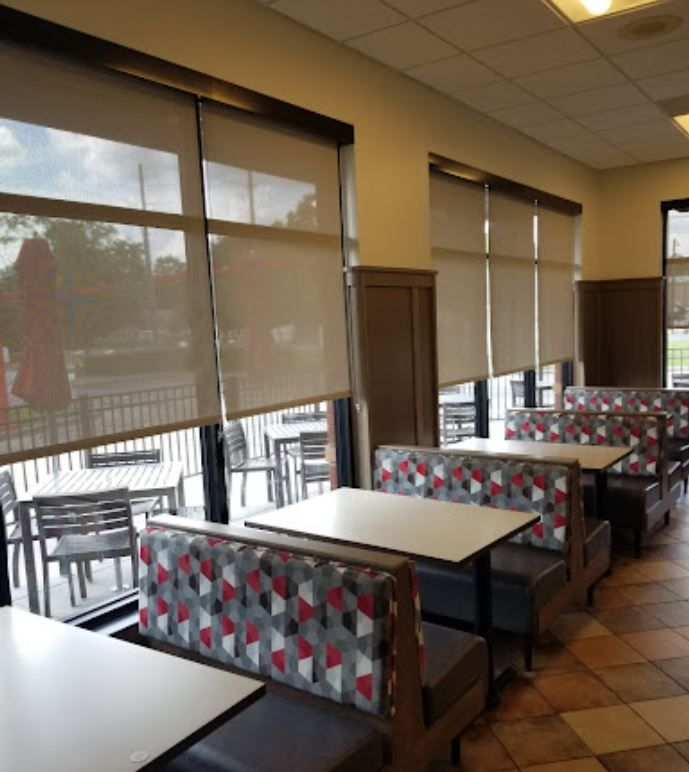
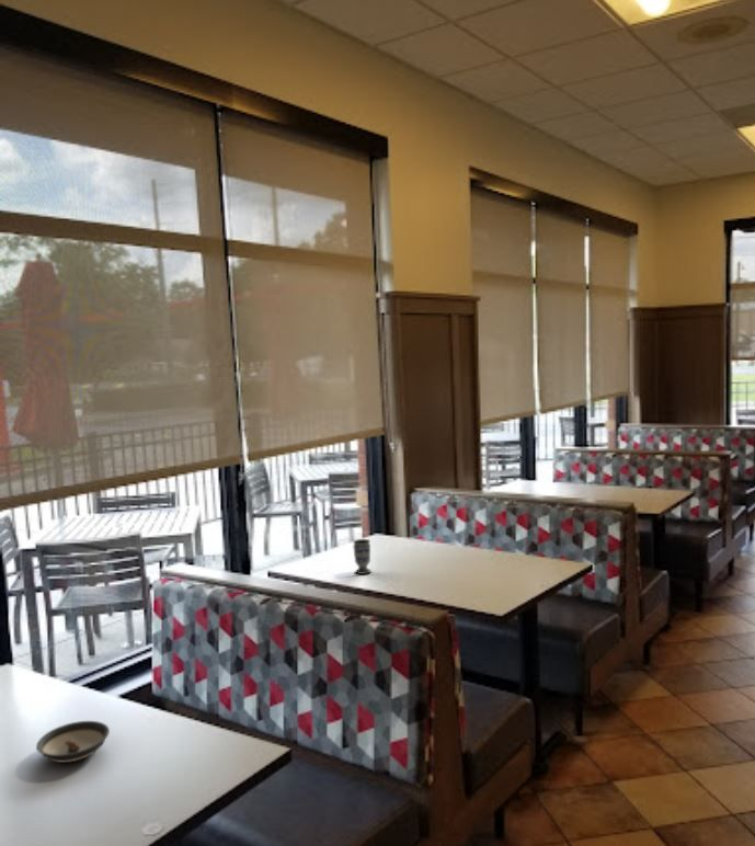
+ saucer [35,720,111,764]
+ cup [352,538,373,575]
